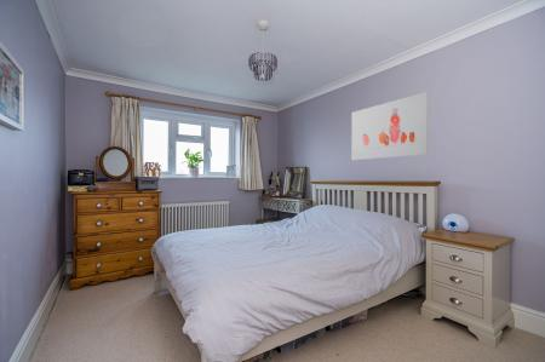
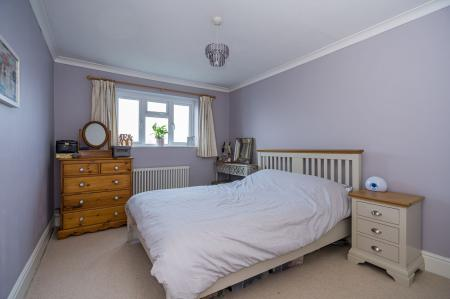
- wall art [350,91,430,161]
